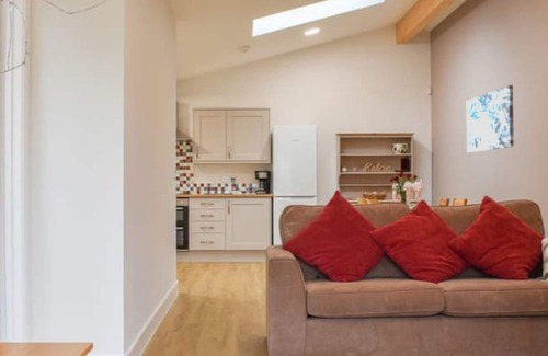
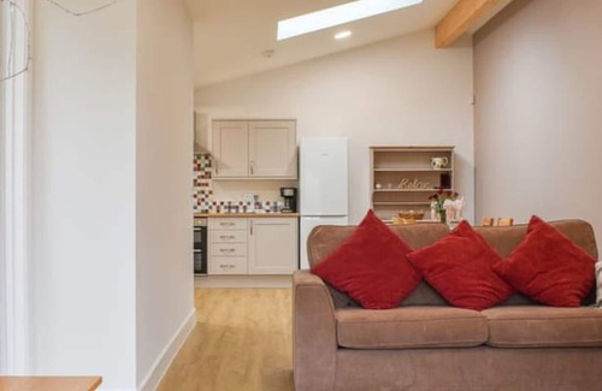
- wall art [466,84,515,153]
